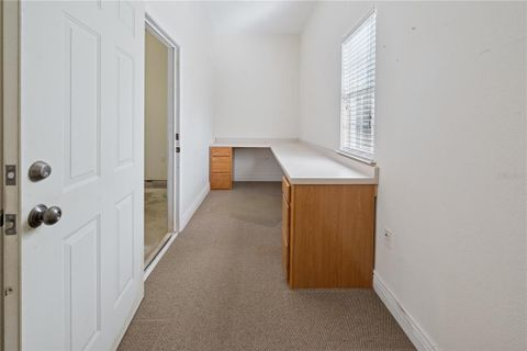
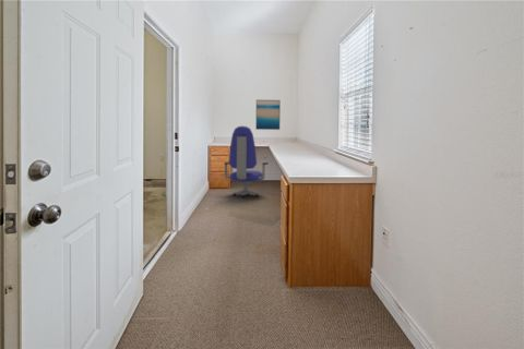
+ office chair [224,125,270,198]
+ wall art [254,99,282,131]
